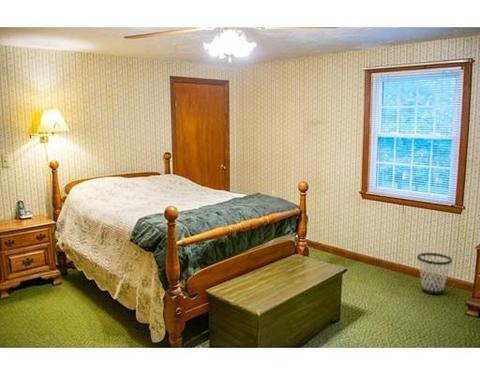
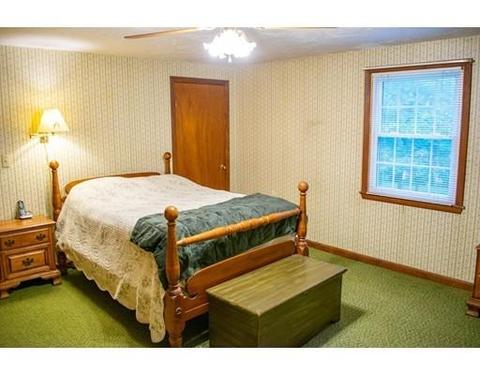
- wastebasket [416,252,453,296]
